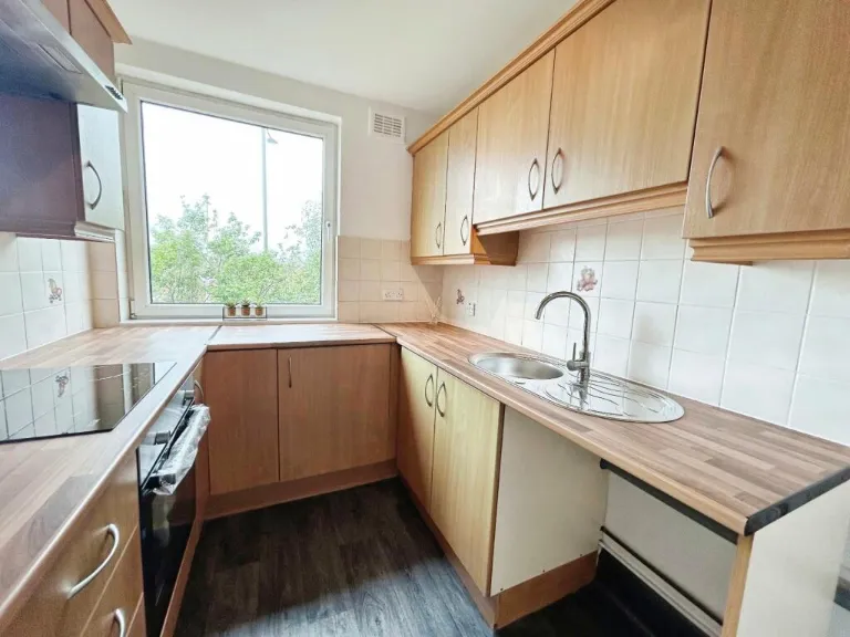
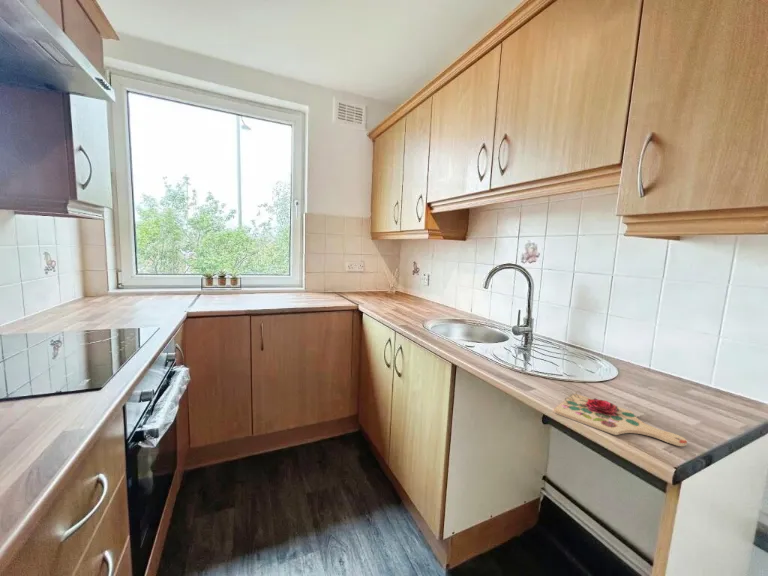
+ cutting board [553,390,688,447]
